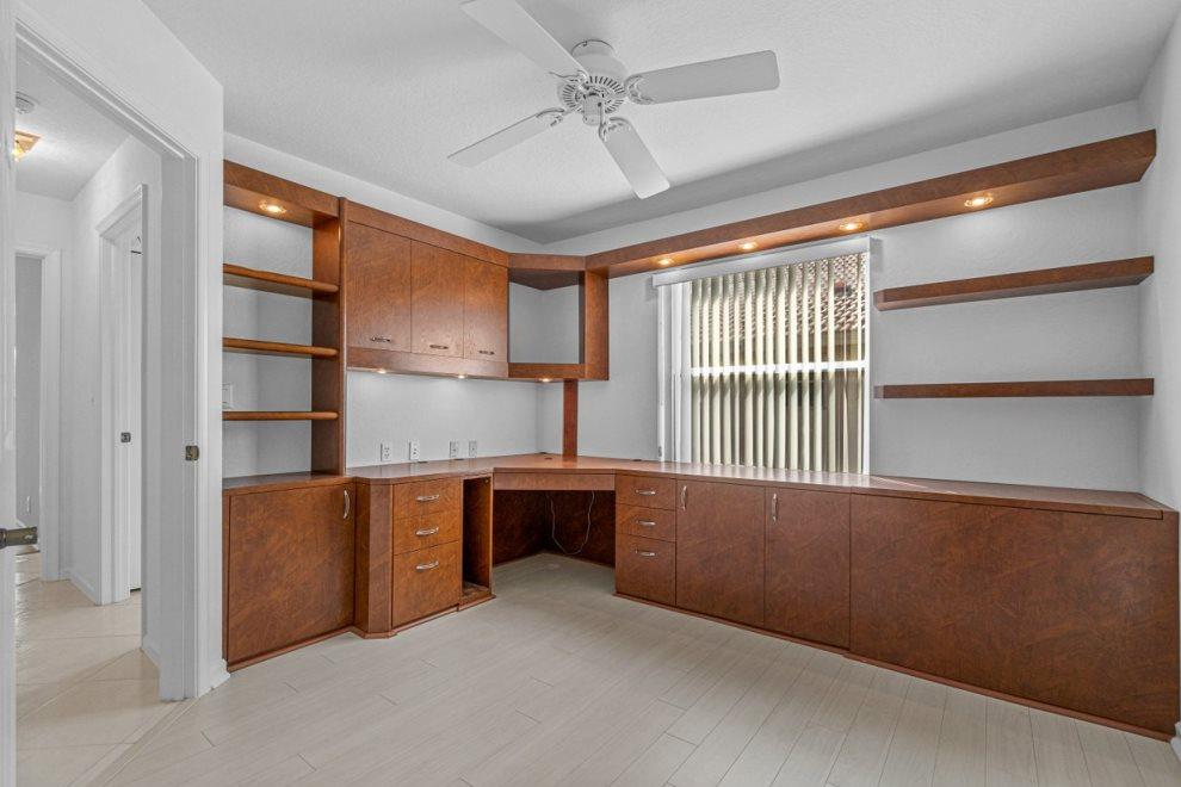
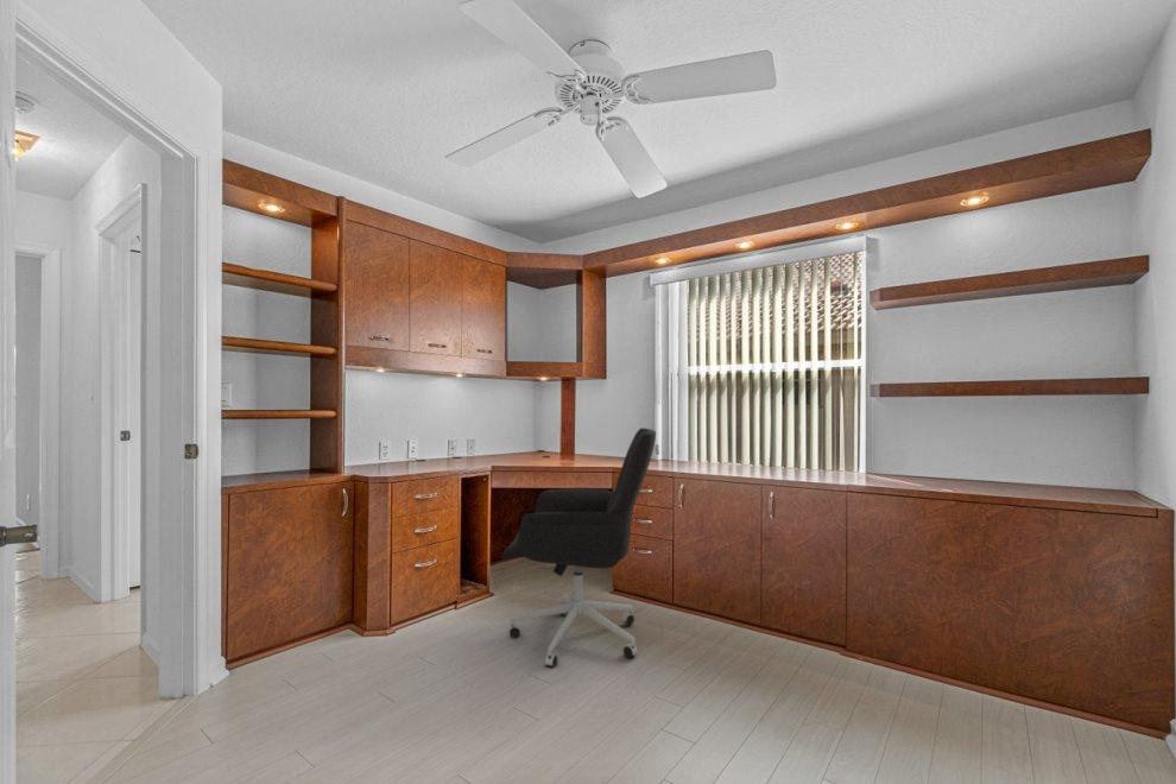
+ office chair [500,426,657,669]
